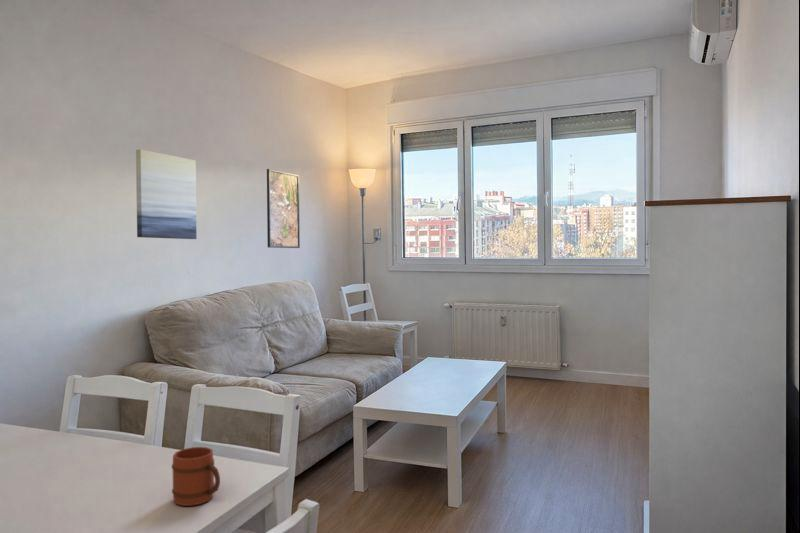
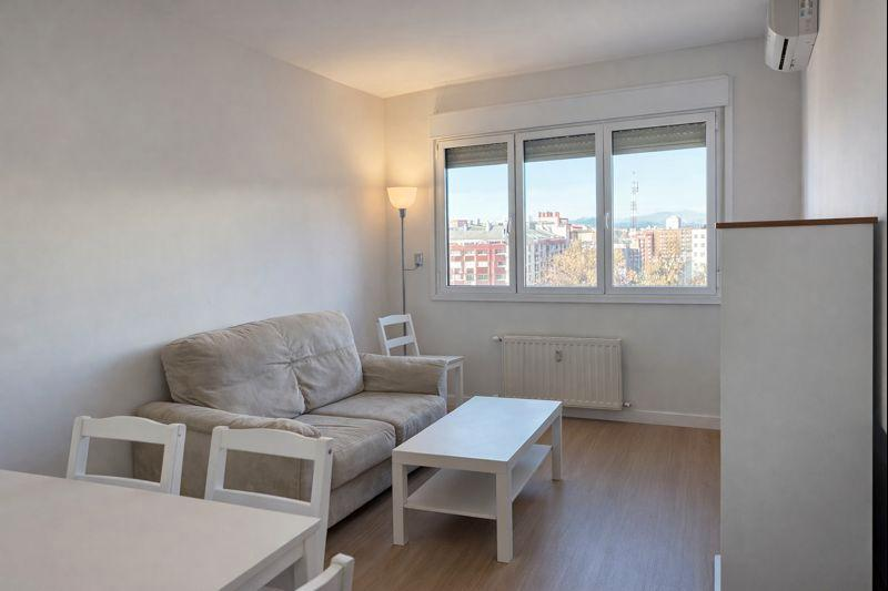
- mug [171,446,221,507]
- wall art [135,148,198,240]
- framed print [266,168,301,249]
